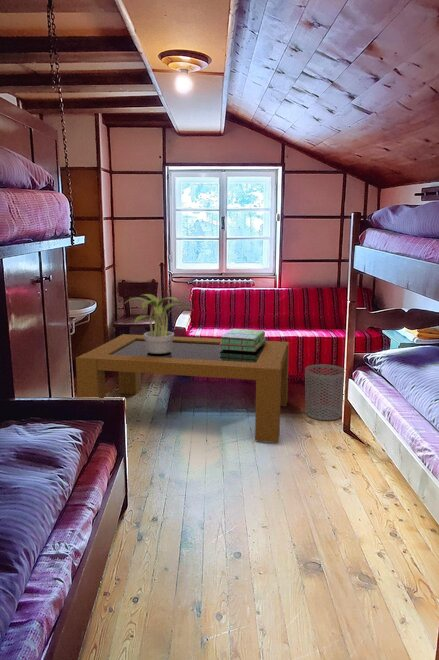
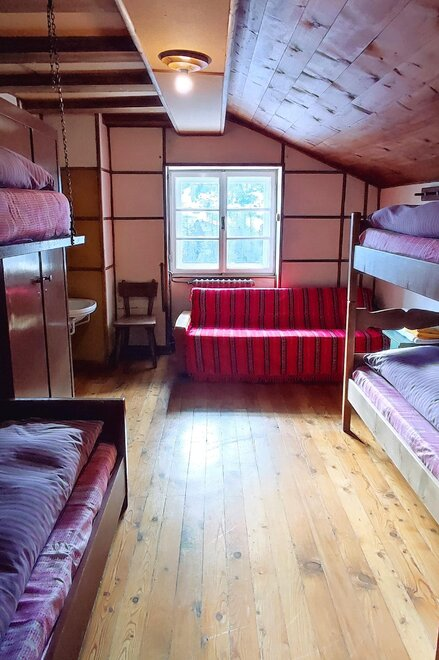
- potted plant [123,293,194,353]
- coffee table [75,333,290,444]
- waste bin [304,363,345,421]
- stack of books [220,328,267,352]
